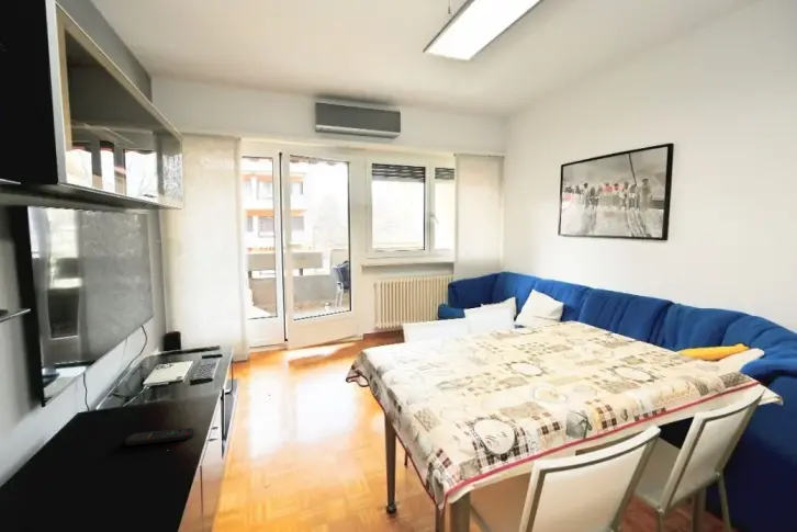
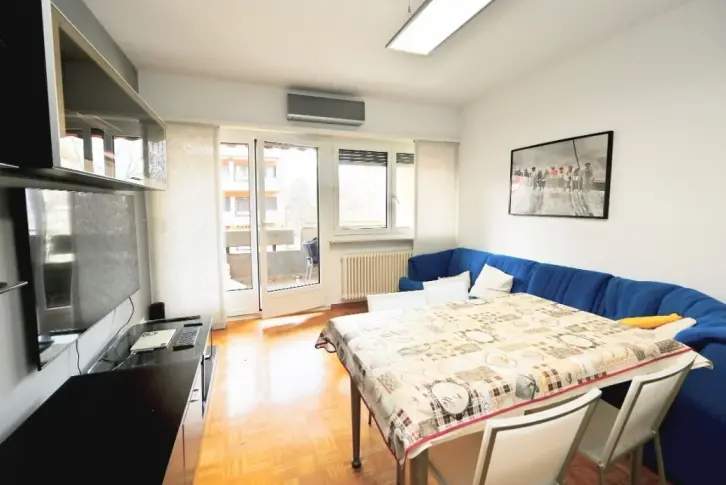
- remote control [124,427,195,446]
